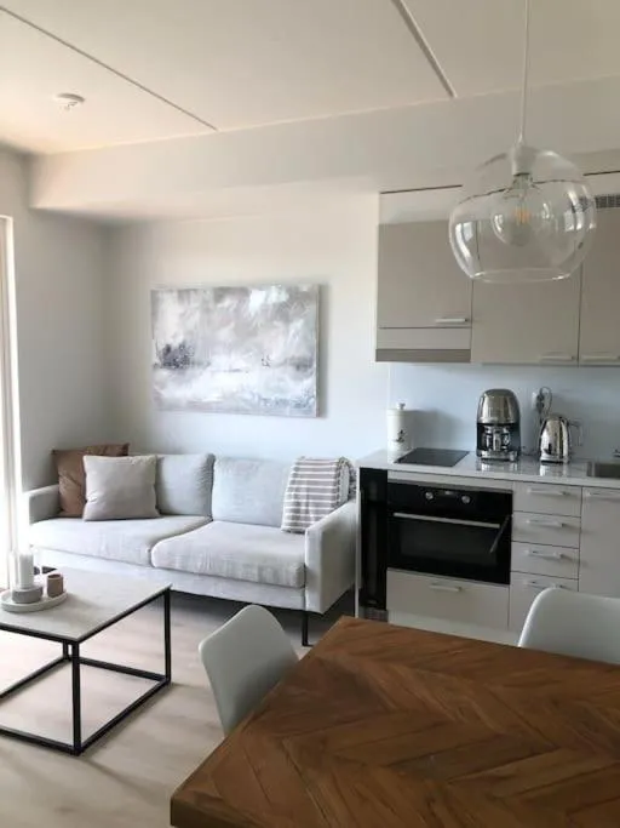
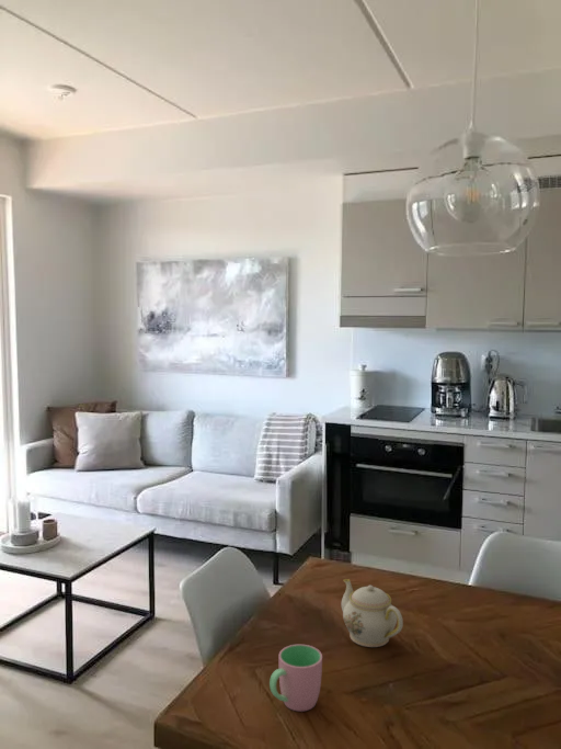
+ teapot [341,578,404,648]
+ cup [268,644,323,713]
